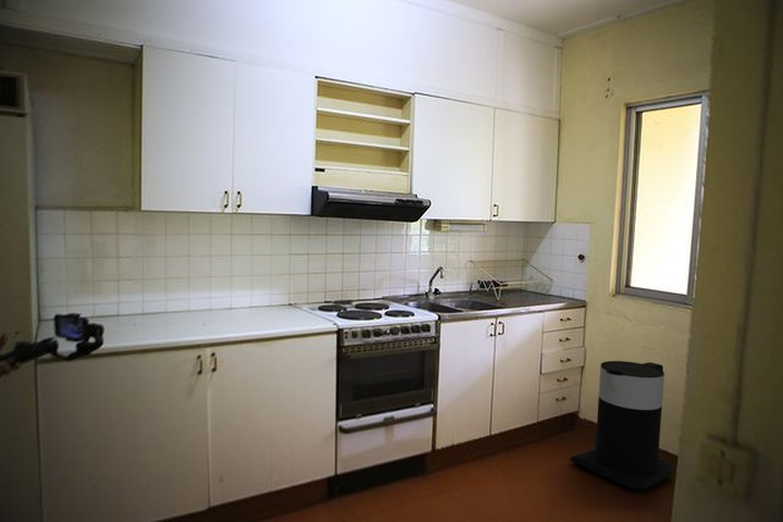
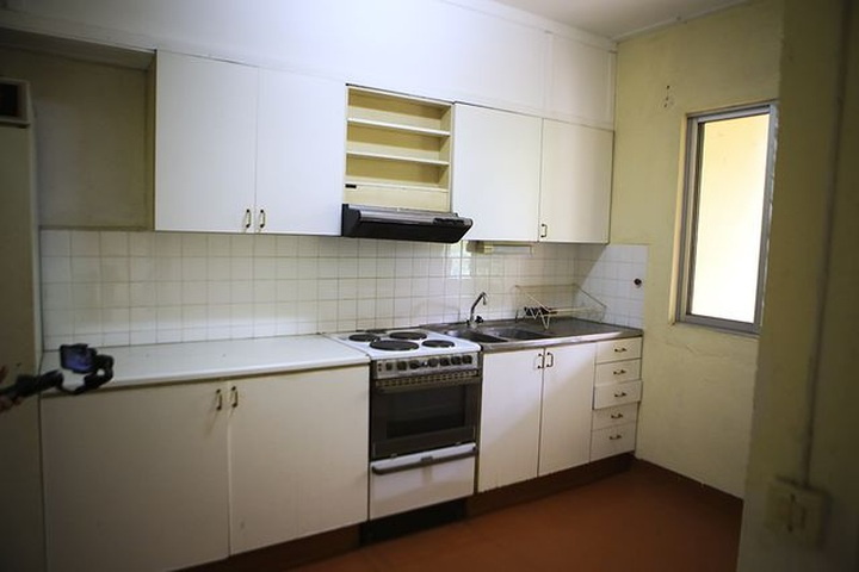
- trash can [569,360,673,490]
